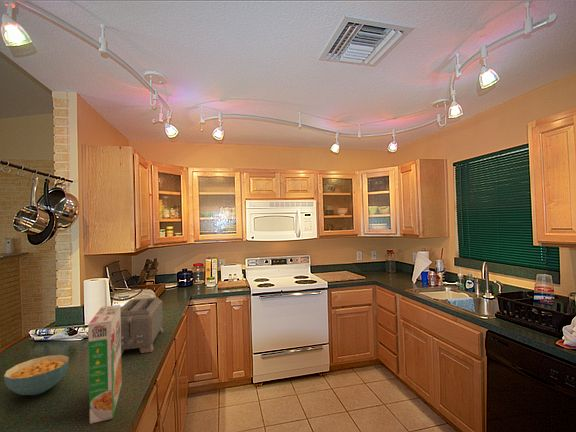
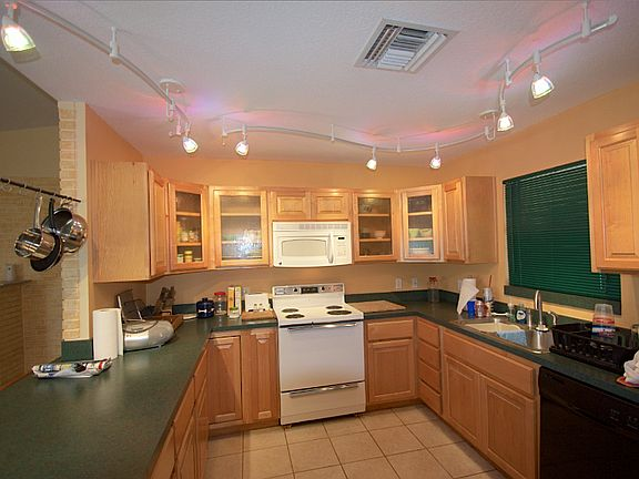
- cereal box [87,304,123,425]
- toaster [120,296,164,356]
- cereal bowl [3,354,70,396]
